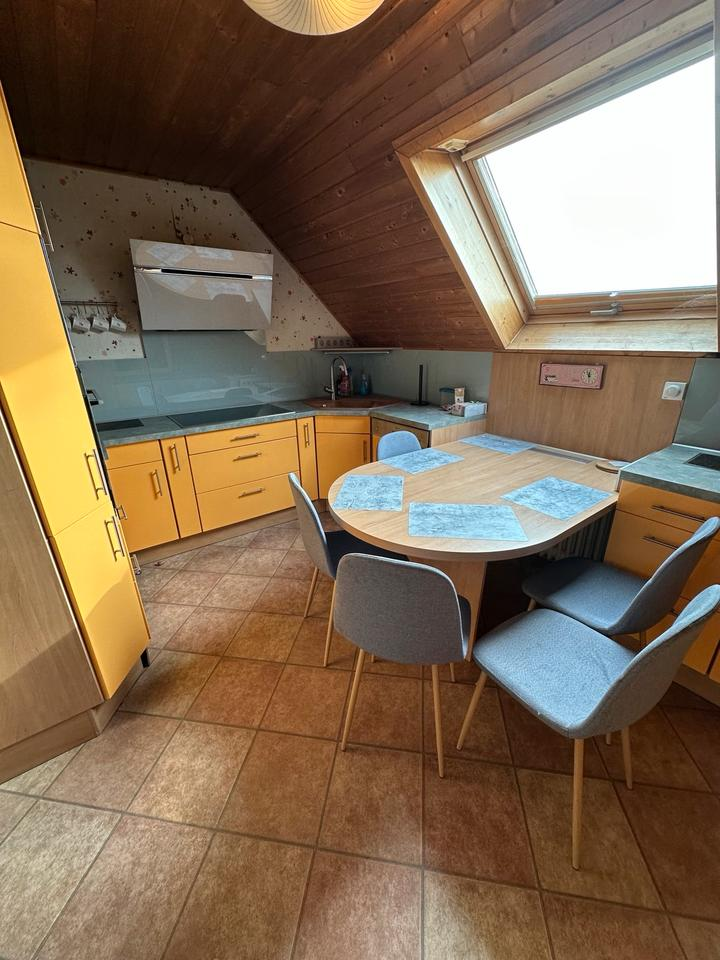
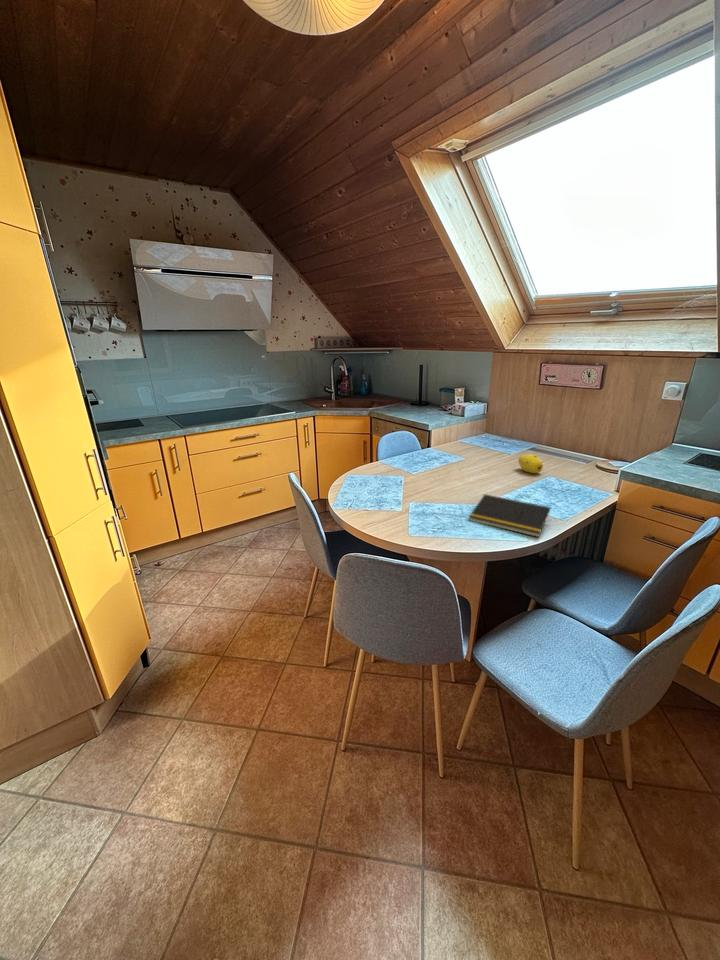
+ fruit [517,453,544,474]
+ notepad [468,493,552,538]
